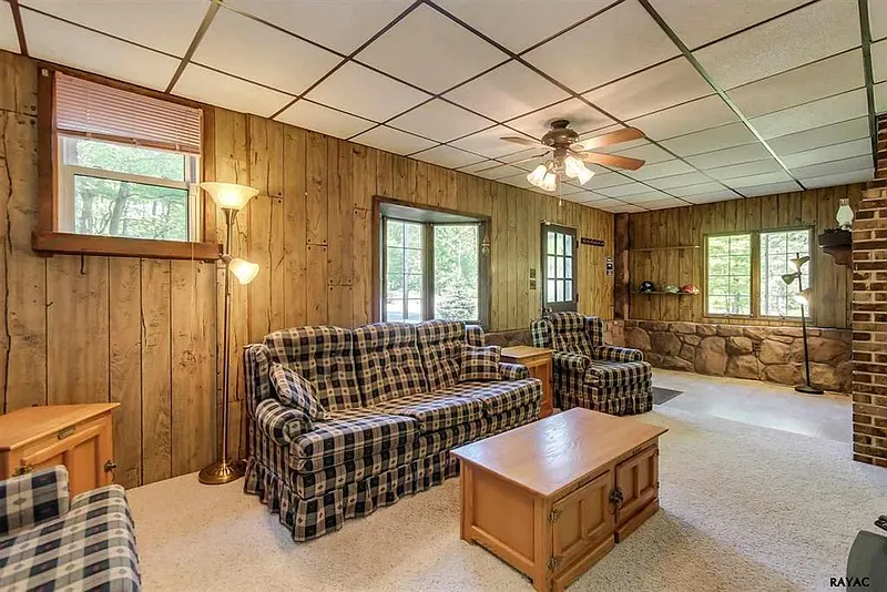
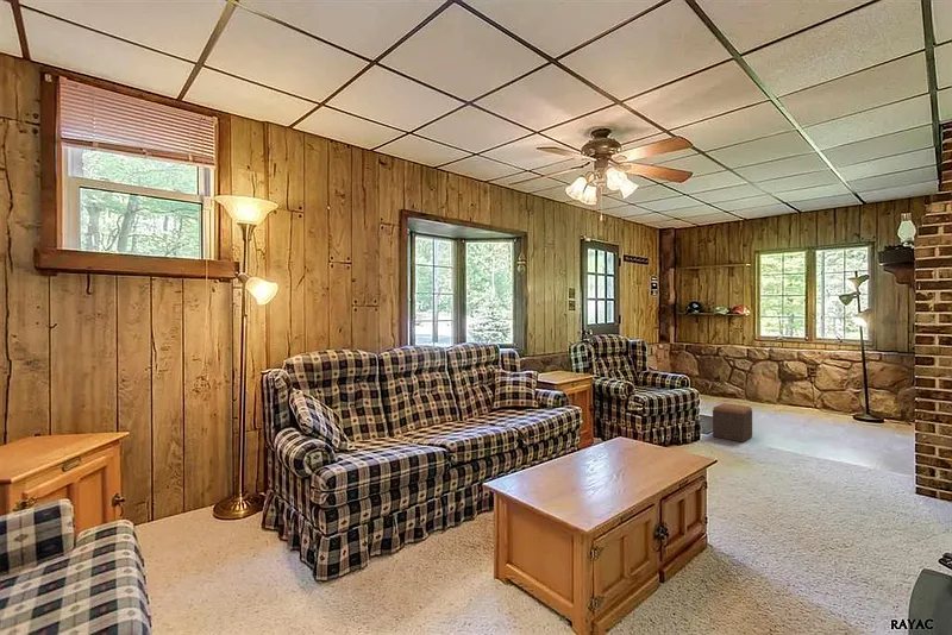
+ footstool [712,402,753,444]
